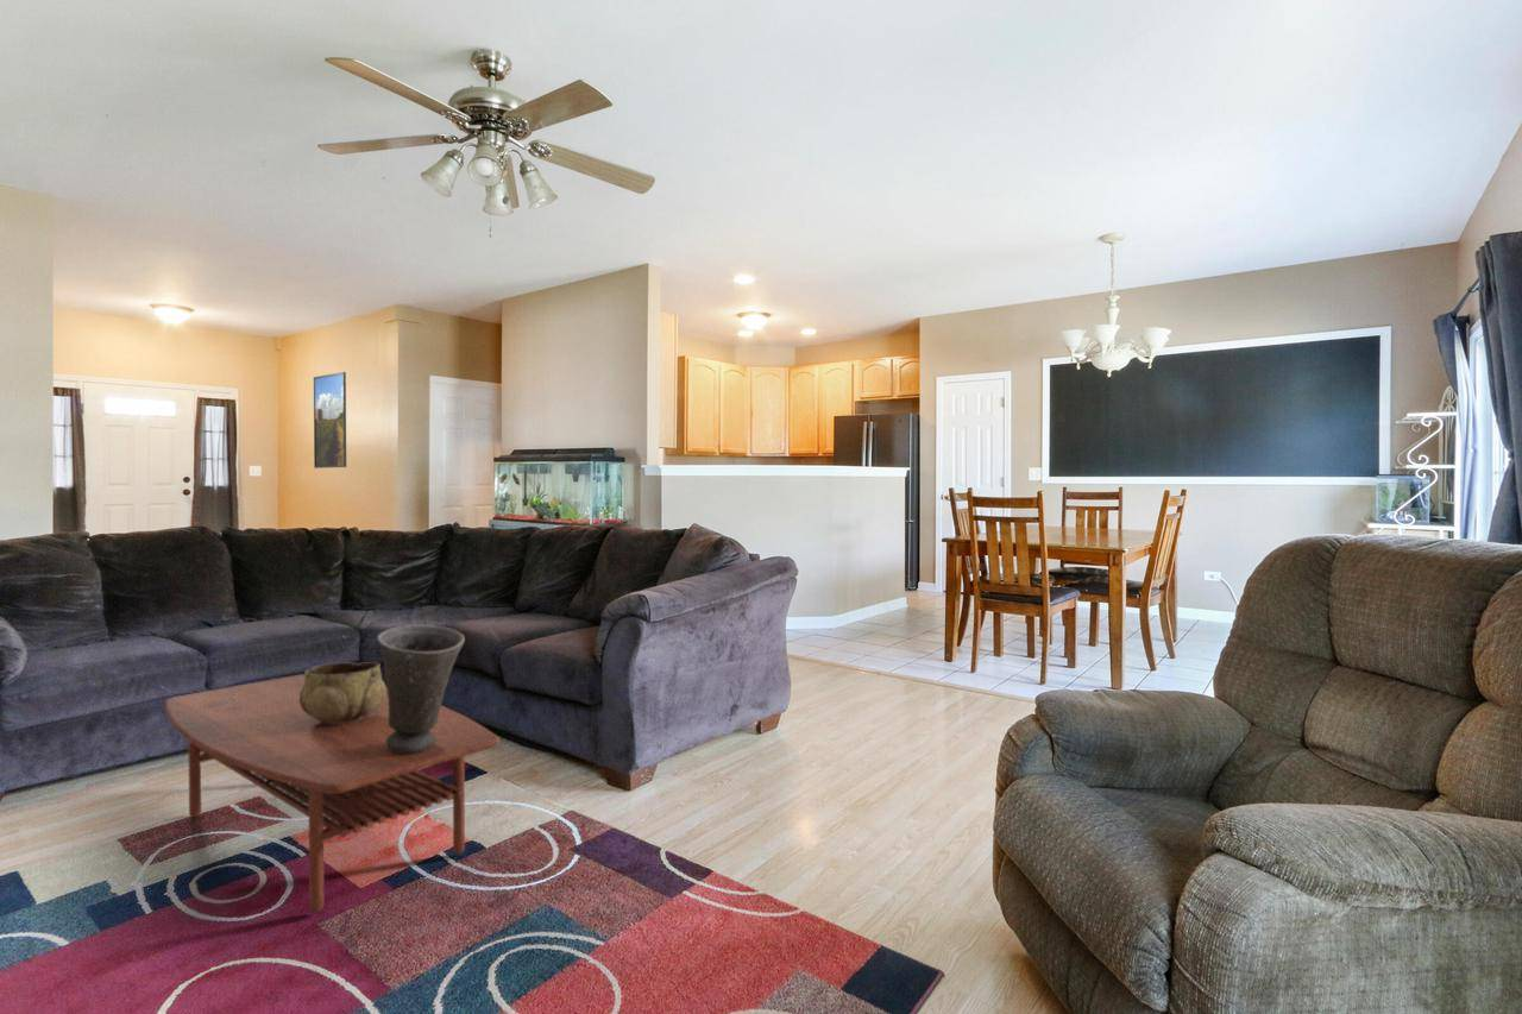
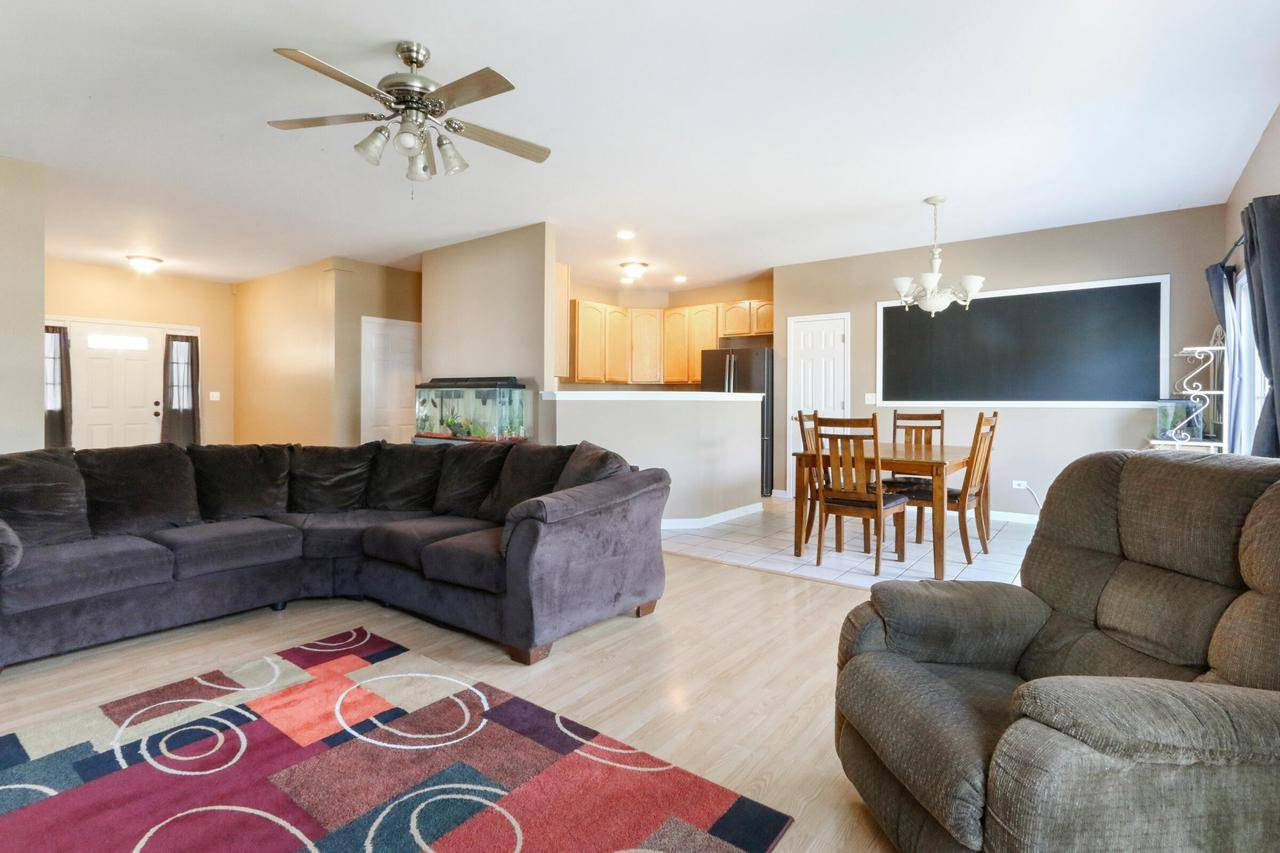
- coffee table [164,673,501,914]
- vase [376,624,466,754]
- decorative bowl [300,662,386,724]
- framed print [313,371,347,470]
